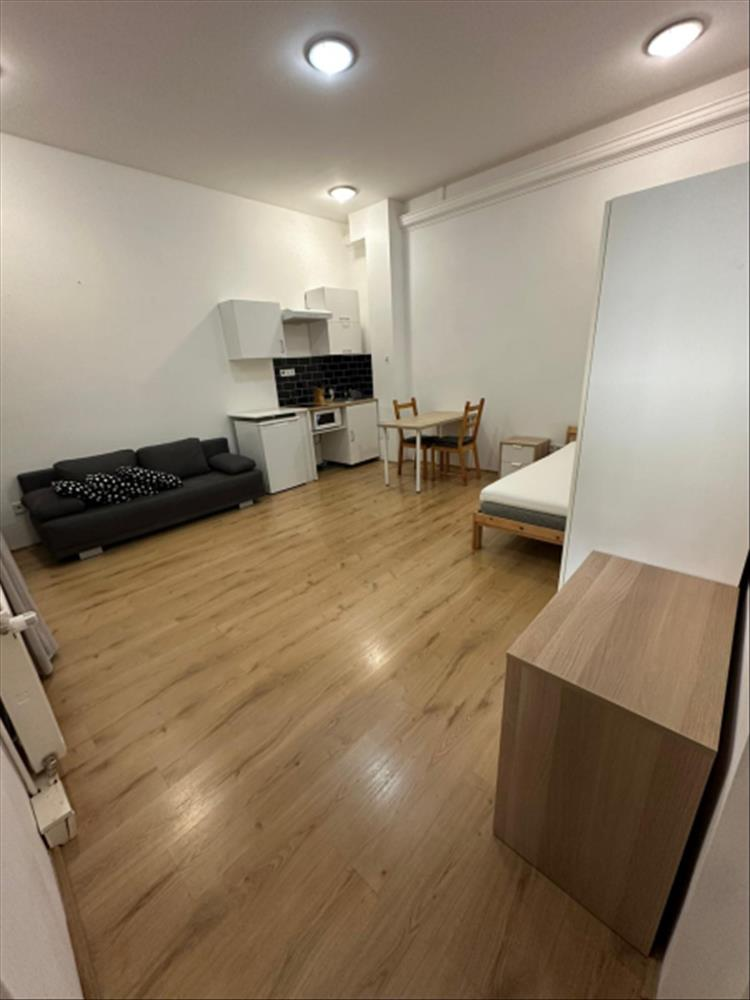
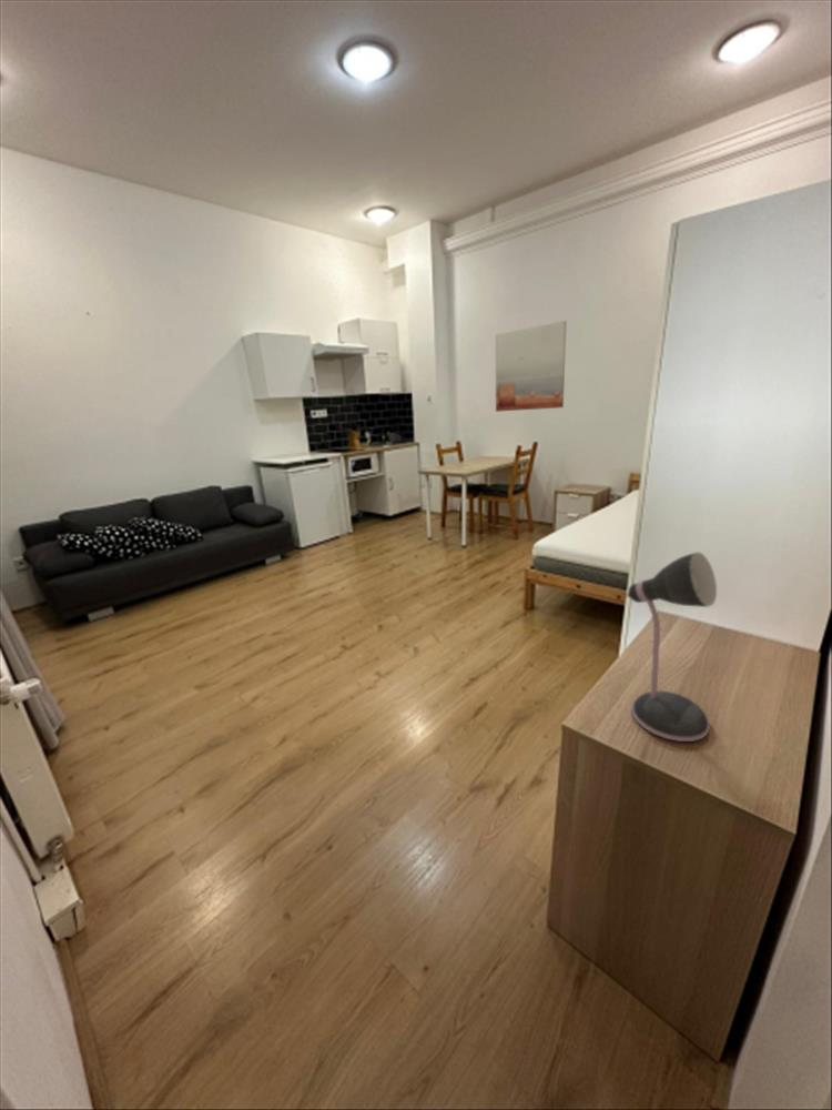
+ desk lamp [626,551,718,743]
+ wall art [494,320,568,413]
